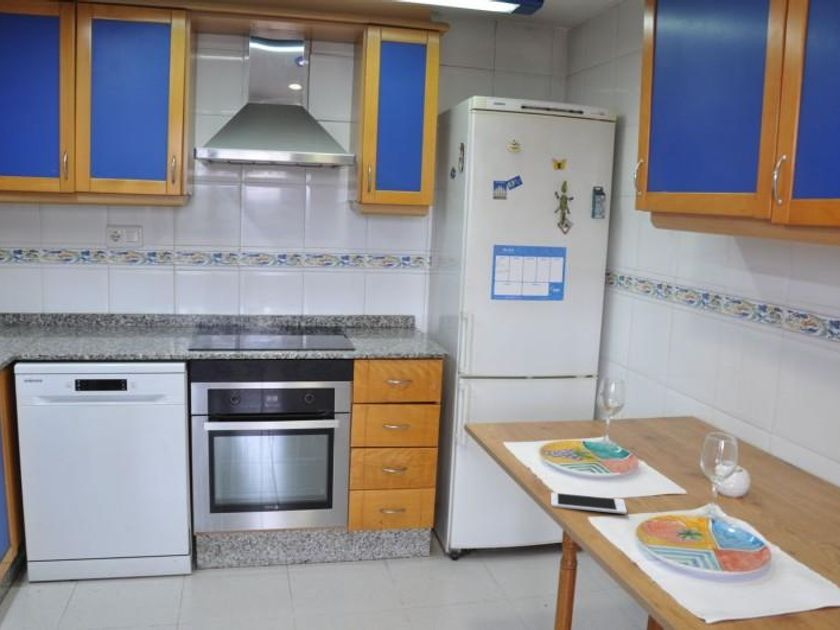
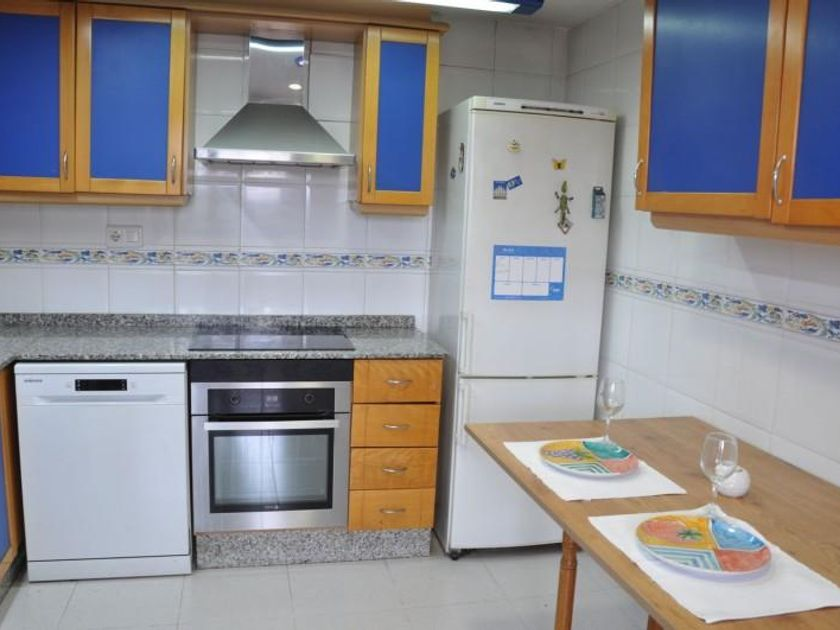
- cell phone [550,492,628,515]
